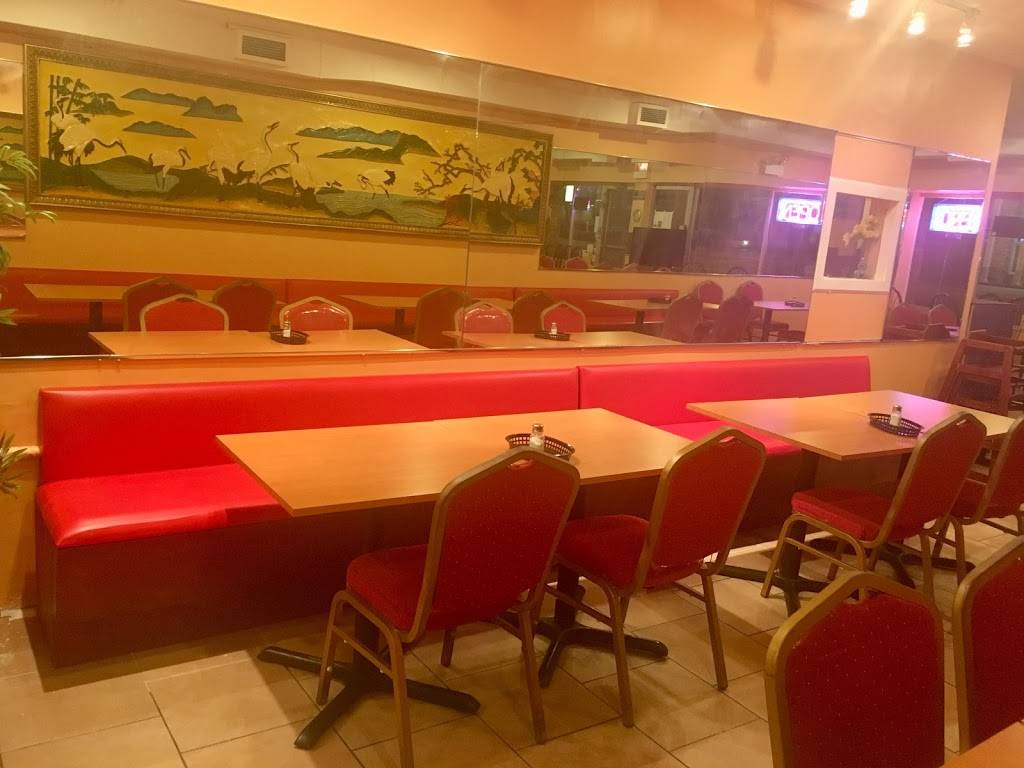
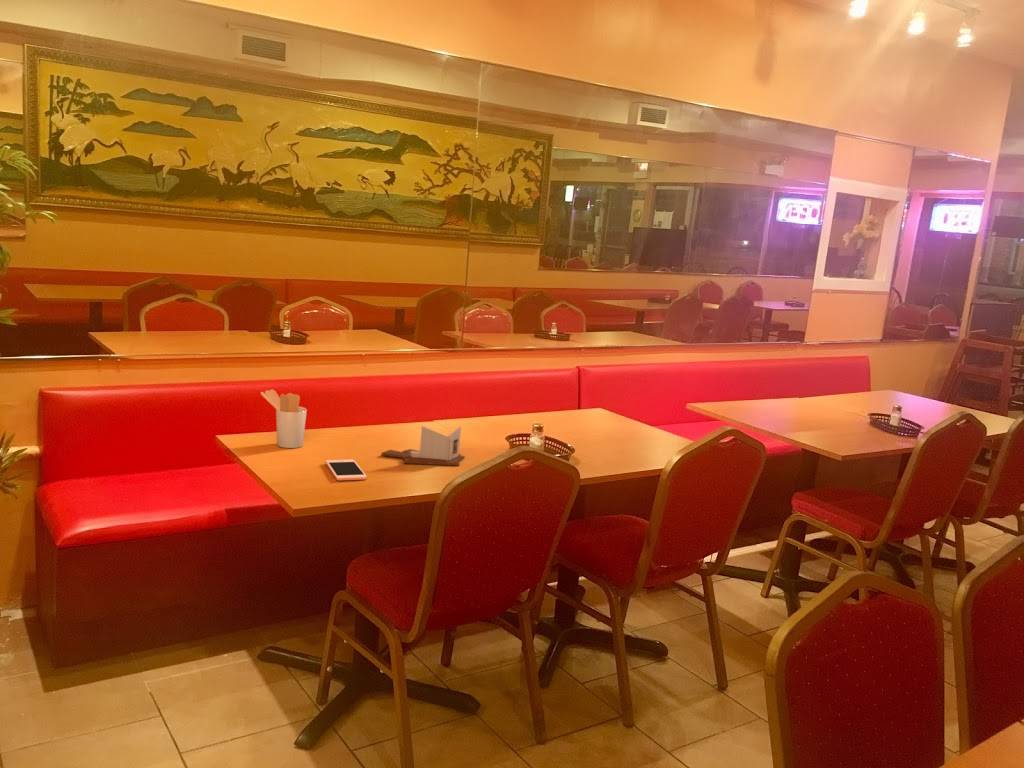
+ utensil holder [260,389,308,449]
+ cell phone [324,459,368,481]
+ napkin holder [380,425,466,467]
